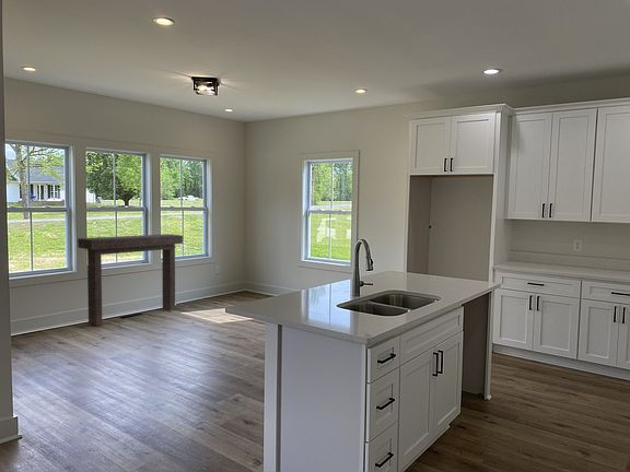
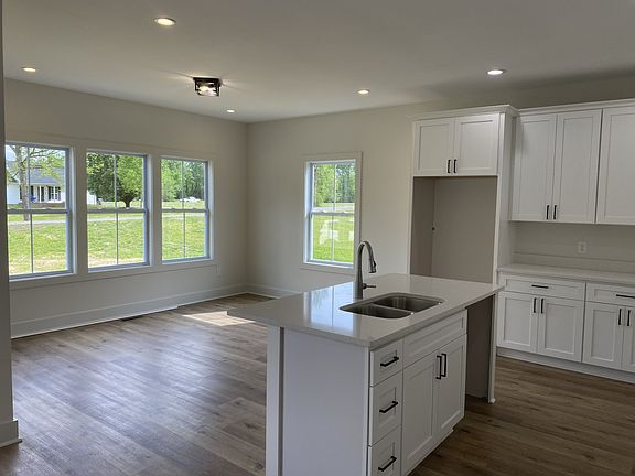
- console table [77,233,184,327]
